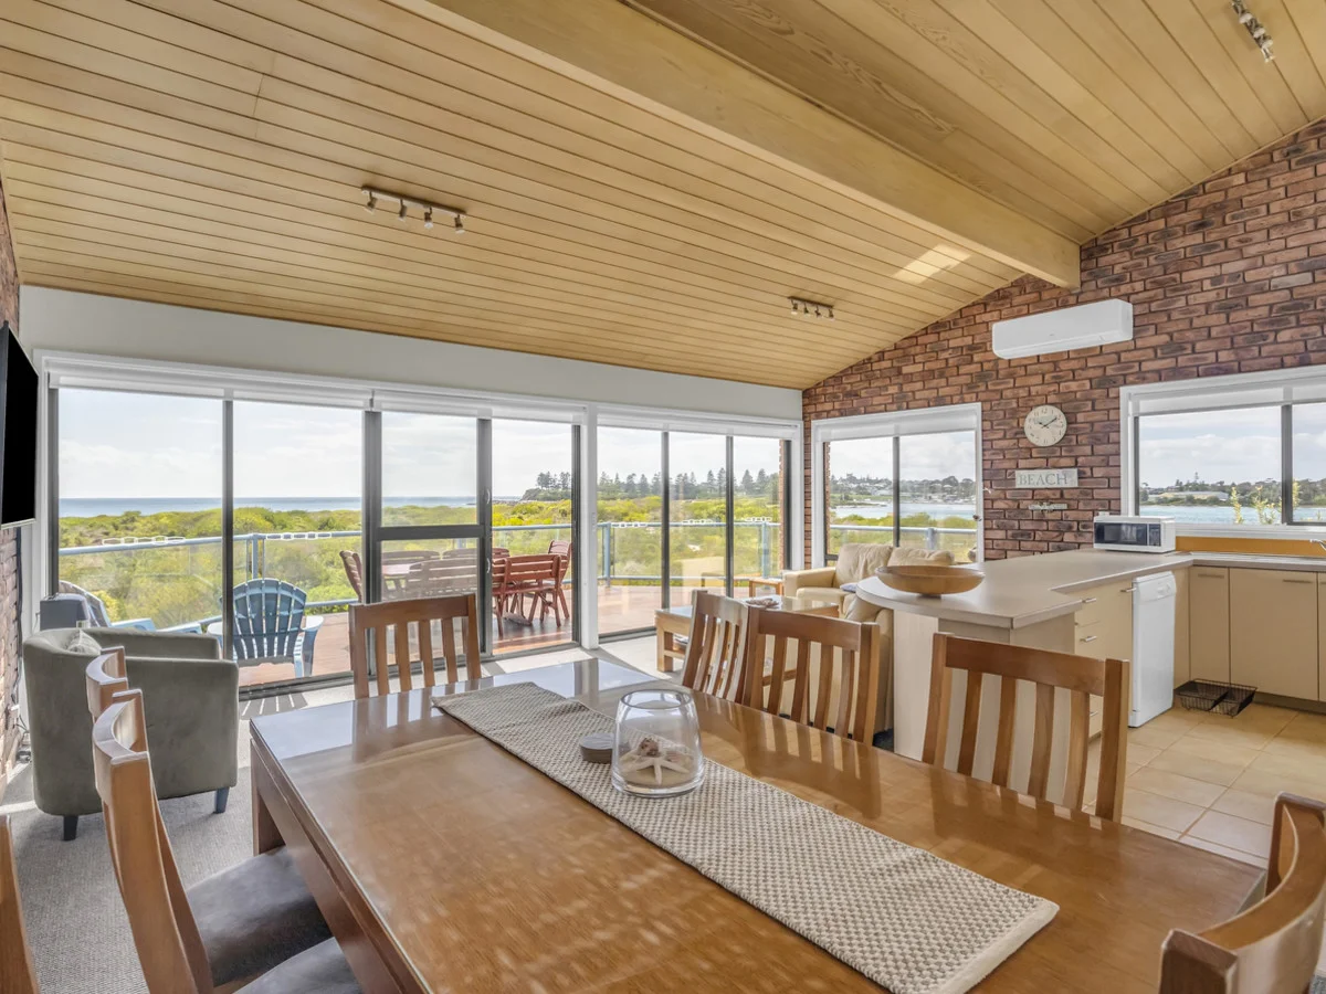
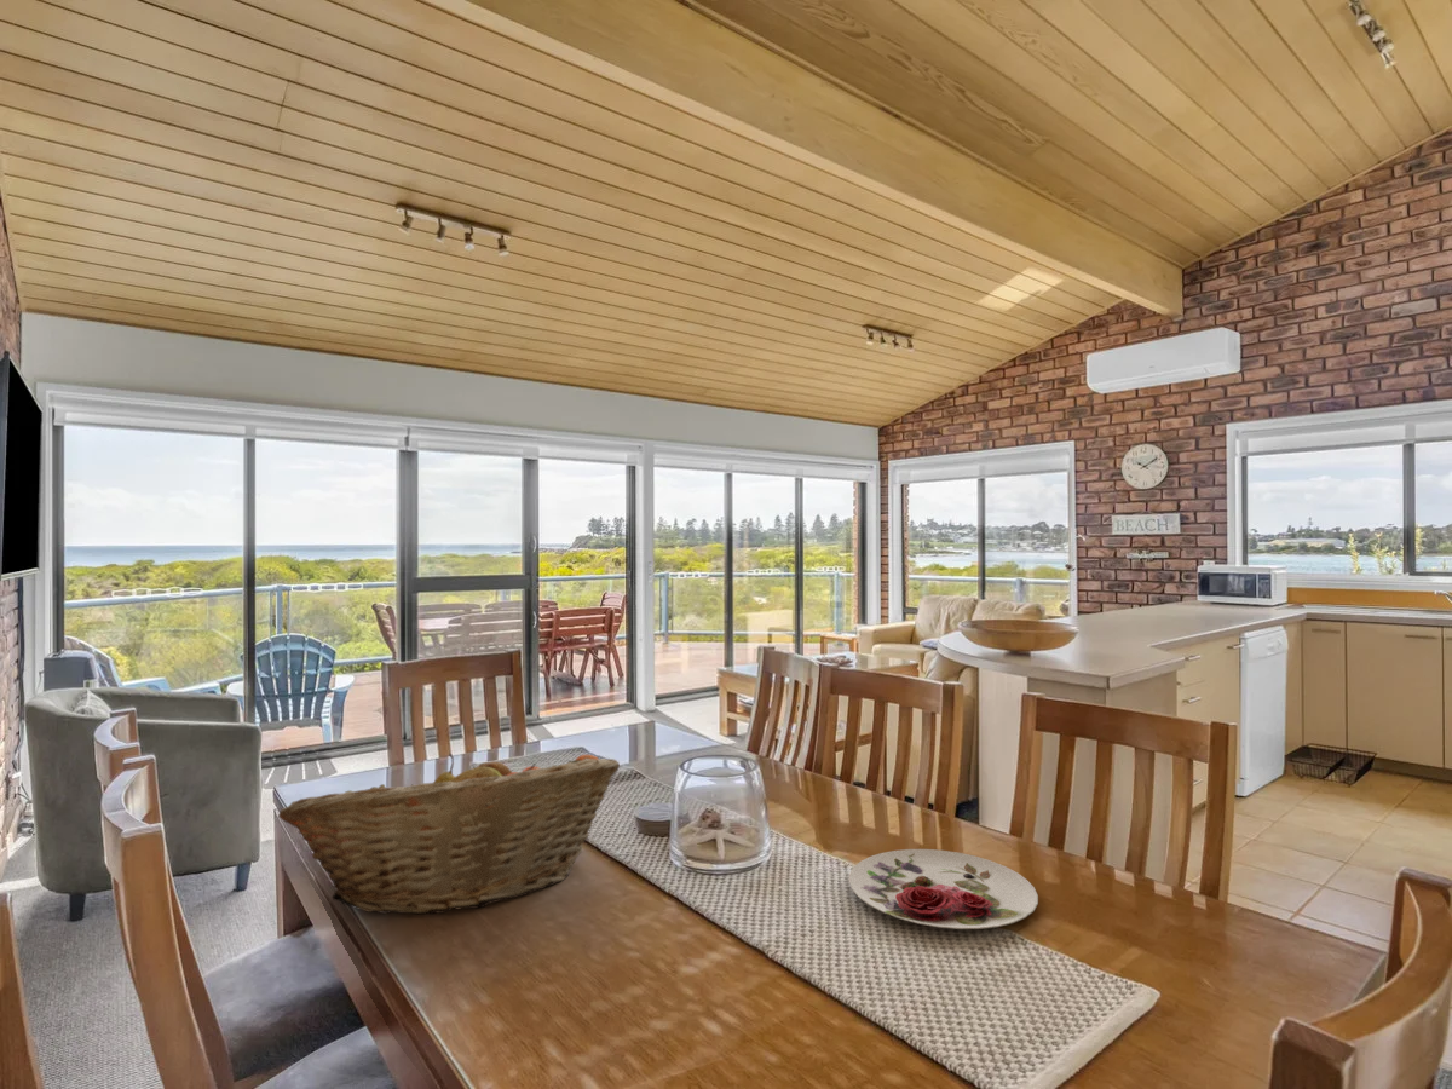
+ fruit basket [277,753,621,915]
+ plate [848,848,1039,930]
